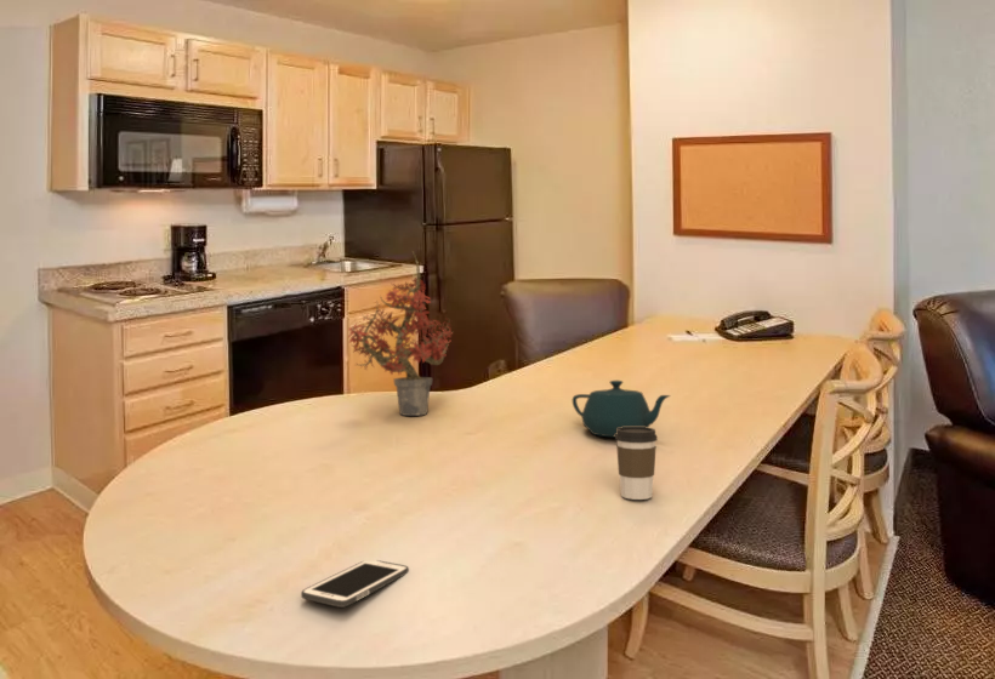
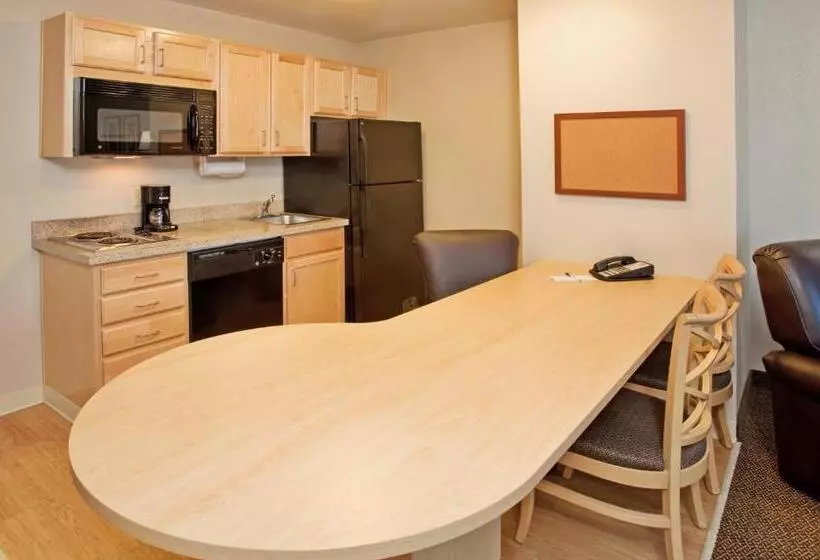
- teapot [572,380,671,439]
- cell phone [300,559,410,609]
- potted plant [347,250,454,417]
- coffee cup [614,427,659,501]
